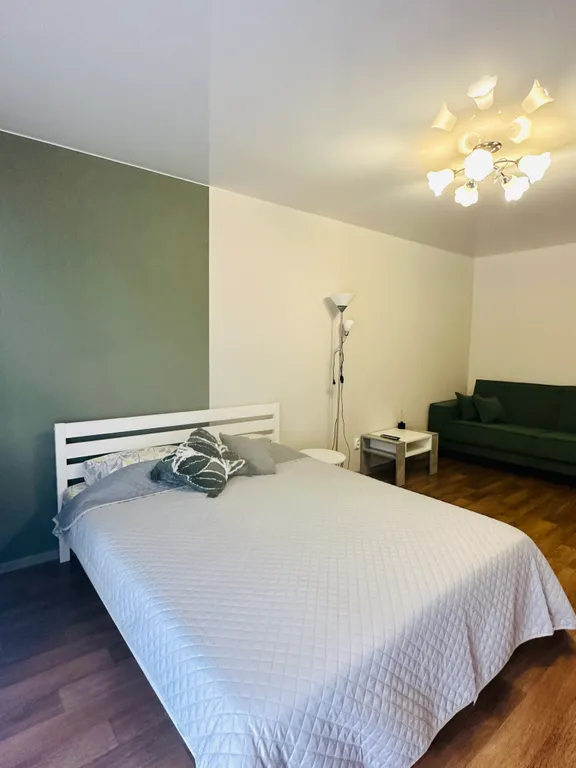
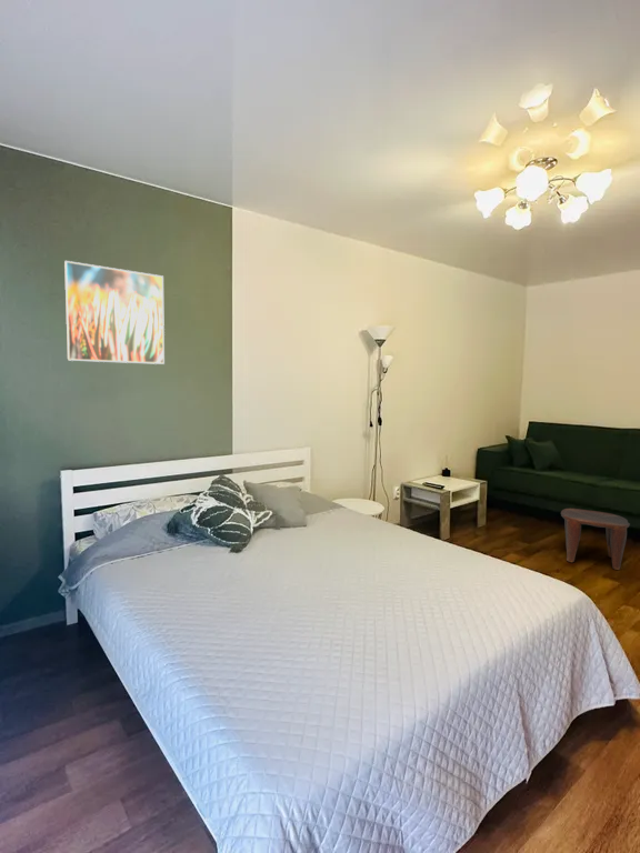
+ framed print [63,260,166,365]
+ stool [560,508,631,571]
